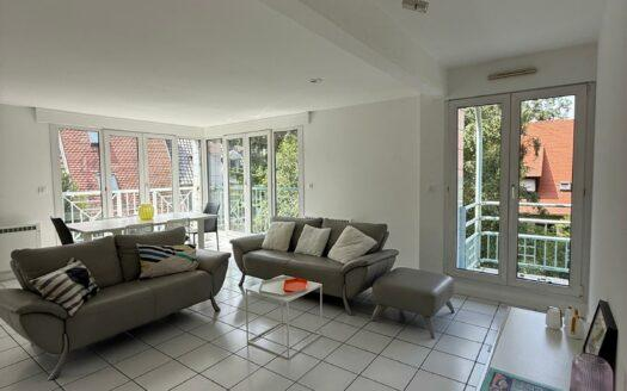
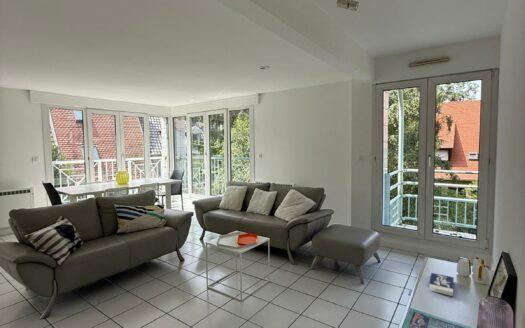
+ book [428,272,455,297]
